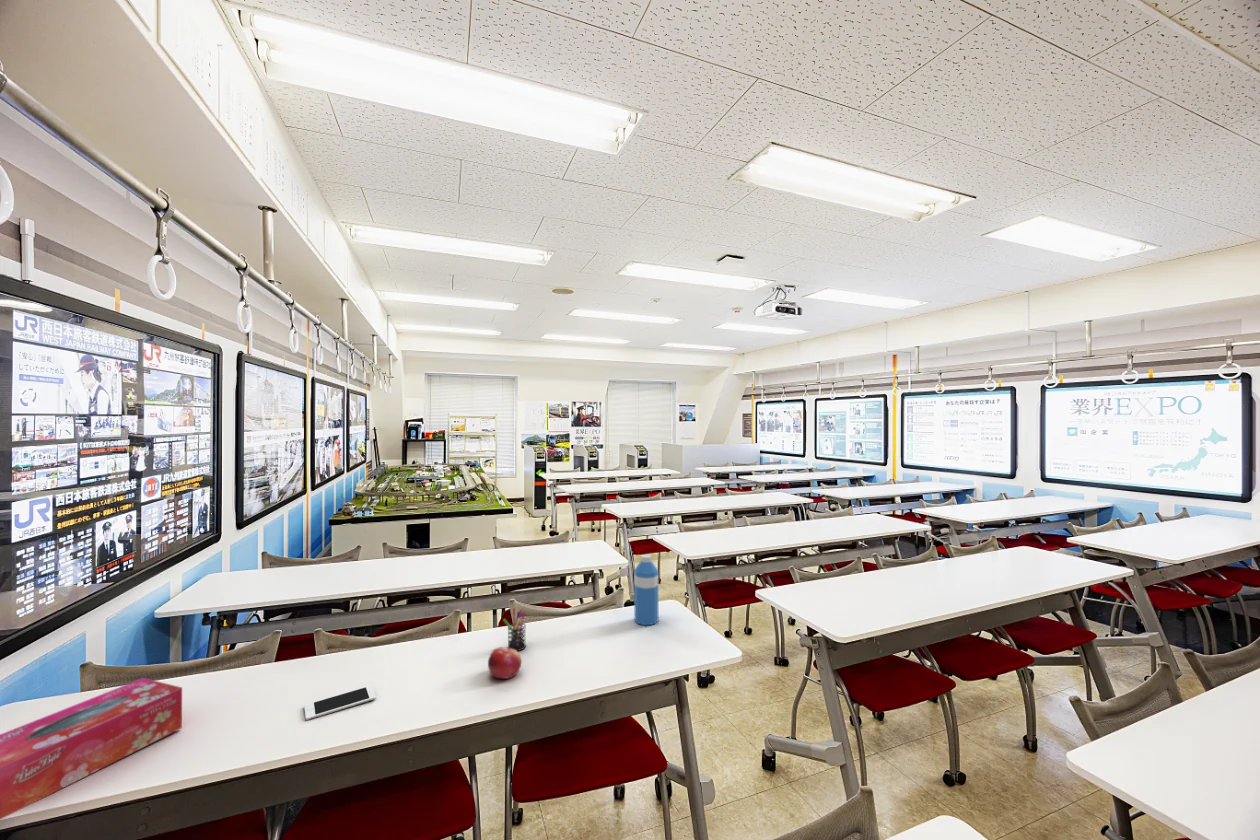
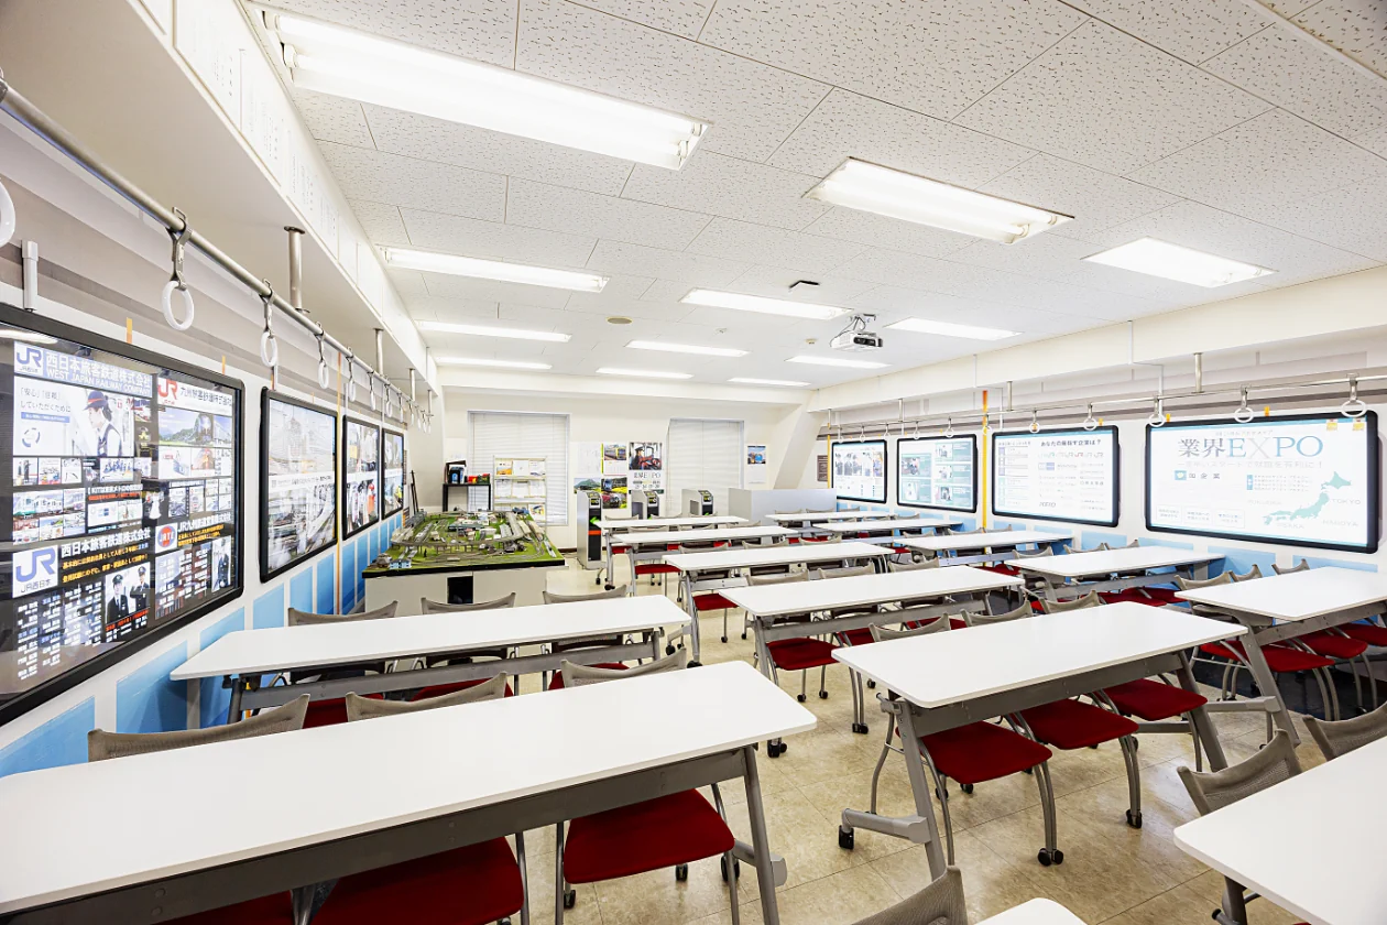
- fruit [487,646,522,680]
- cell phone [303,684,376,721]
- water bottle [633,554,659,626]
- pen holder [502,607,527,652]
- tissue box [0,677,183,820]
